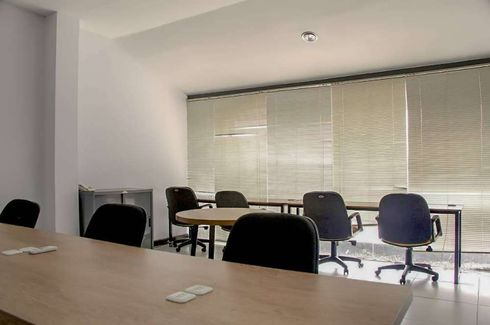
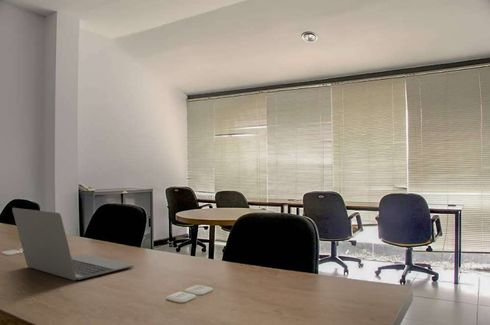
+ laptop [11,207,135,281]
